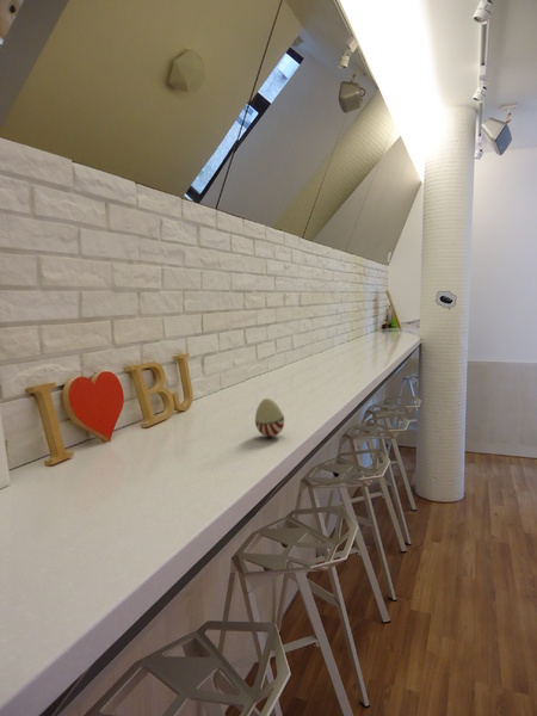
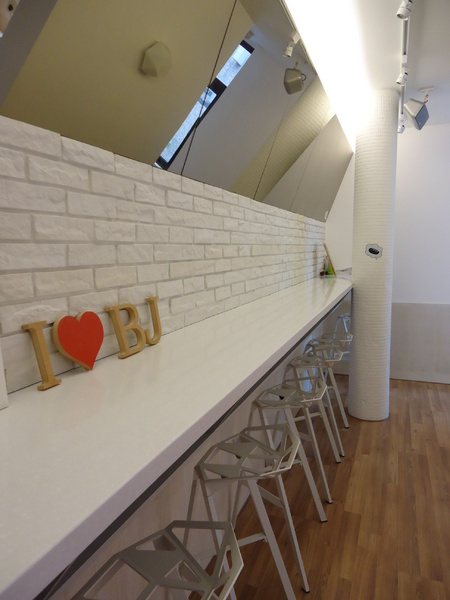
- decorative egg [254,397,285,438]
